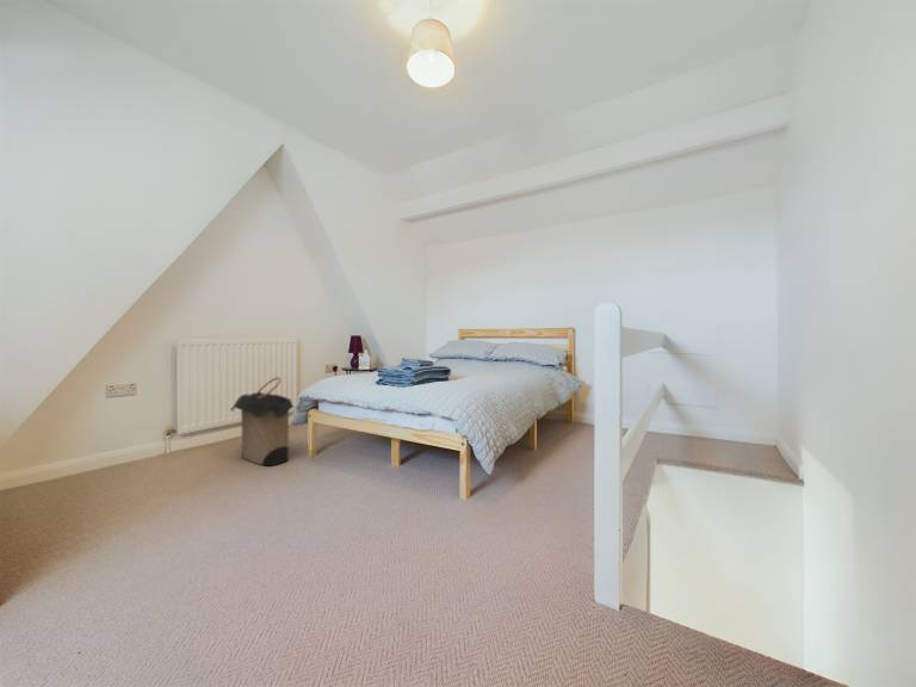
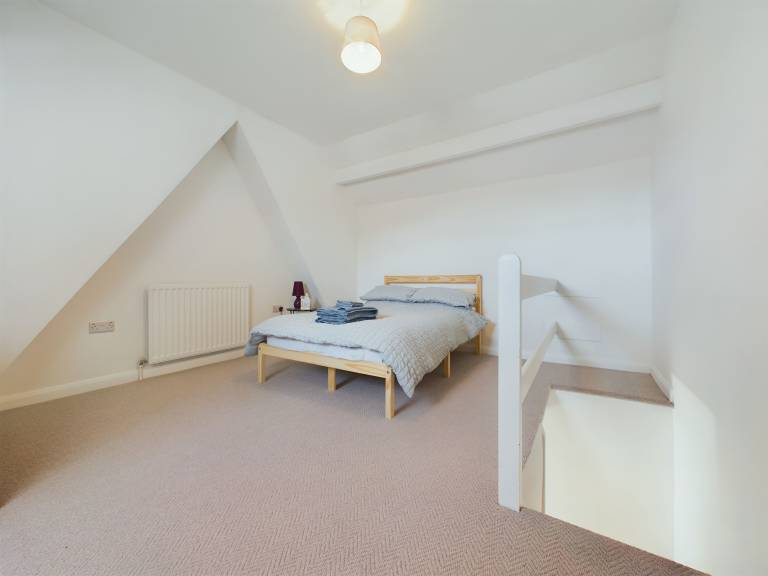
- laundry hamper [230,376,295,466]
